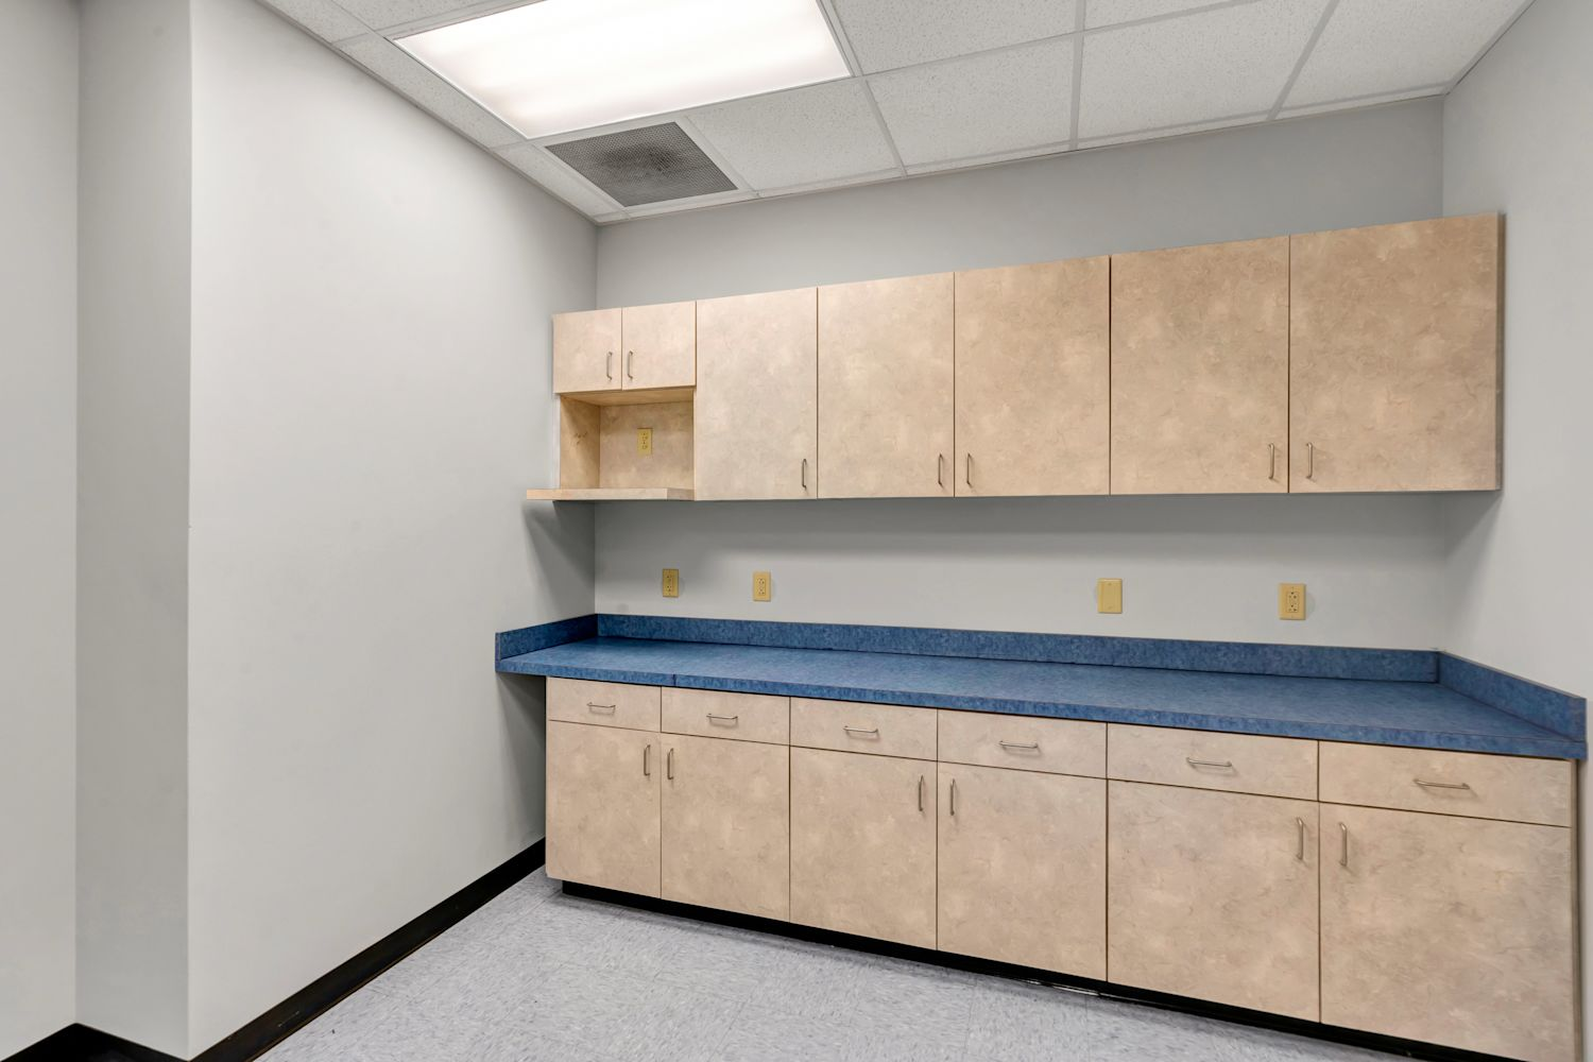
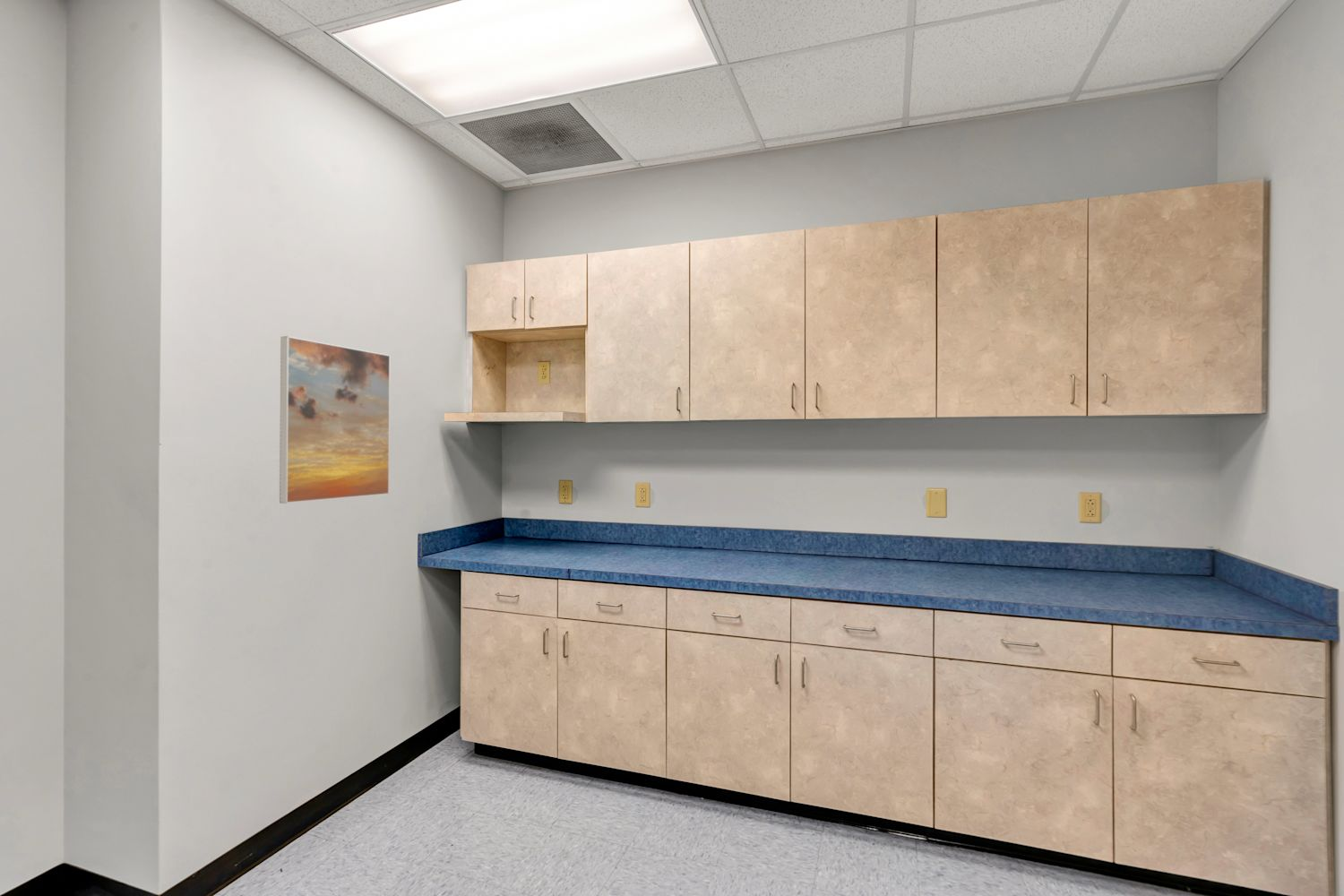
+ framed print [279,335,391,504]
